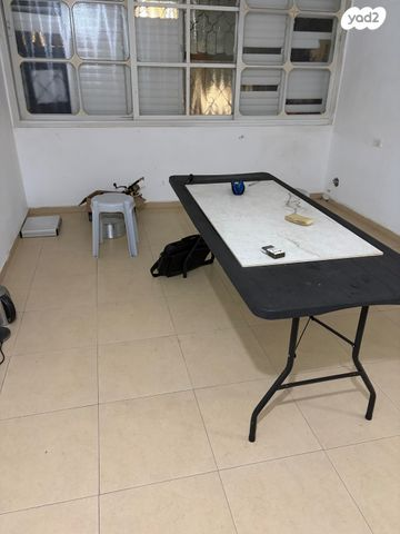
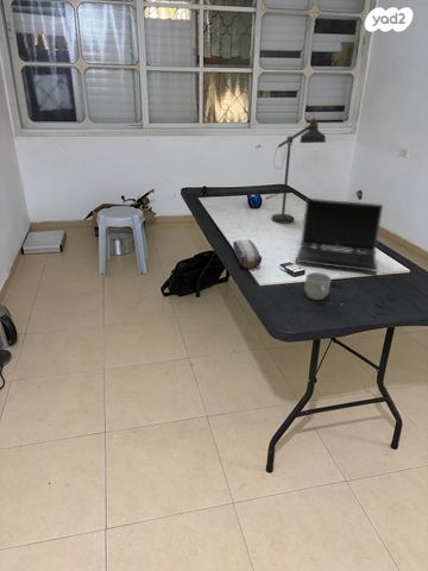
+ mug [303,271,333,301]
+ desk lamp [271,111,327,225]
+ pencil case [232,239,263,270]
+ laptop computer [294,197,384,274]
